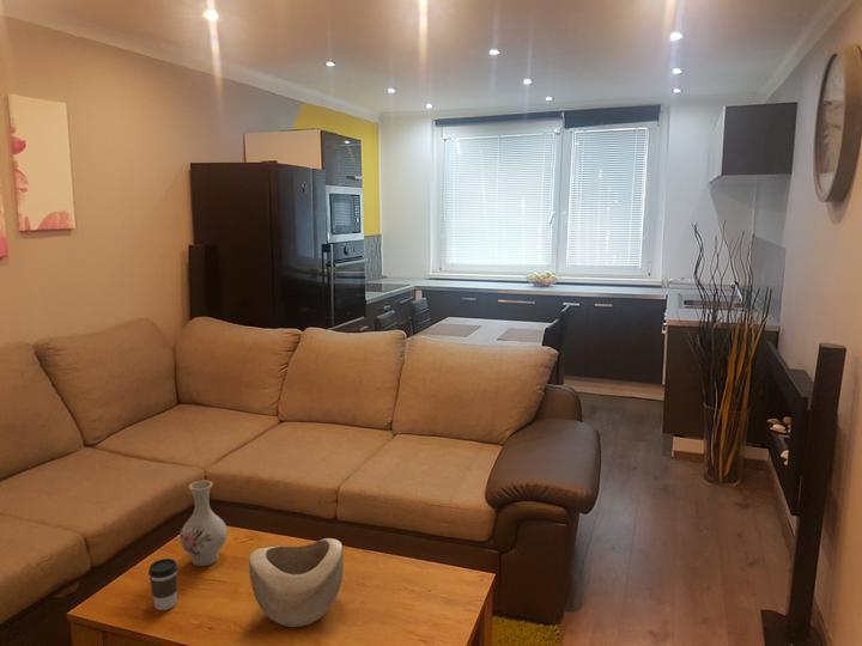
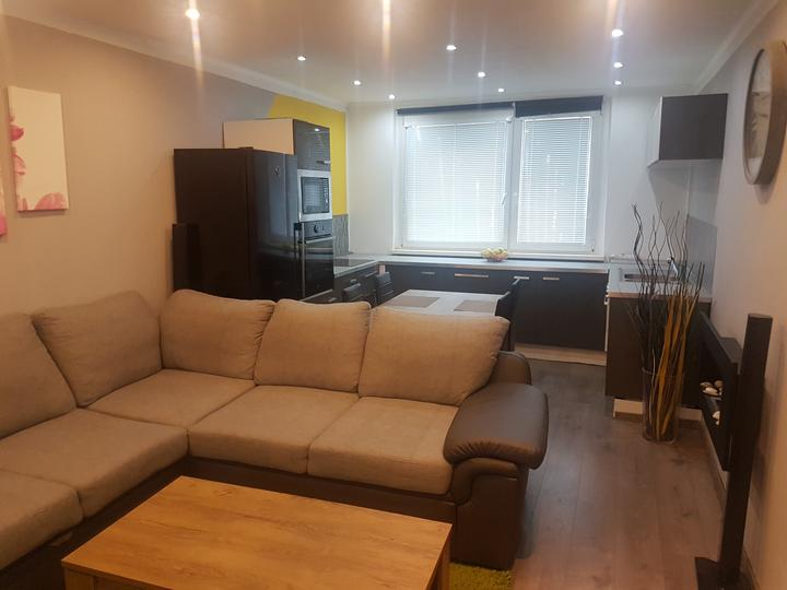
- vase [178,480,229,567]
- coffee cup [147,557,180,611]
- decorative bowl [248,537,345,628]
